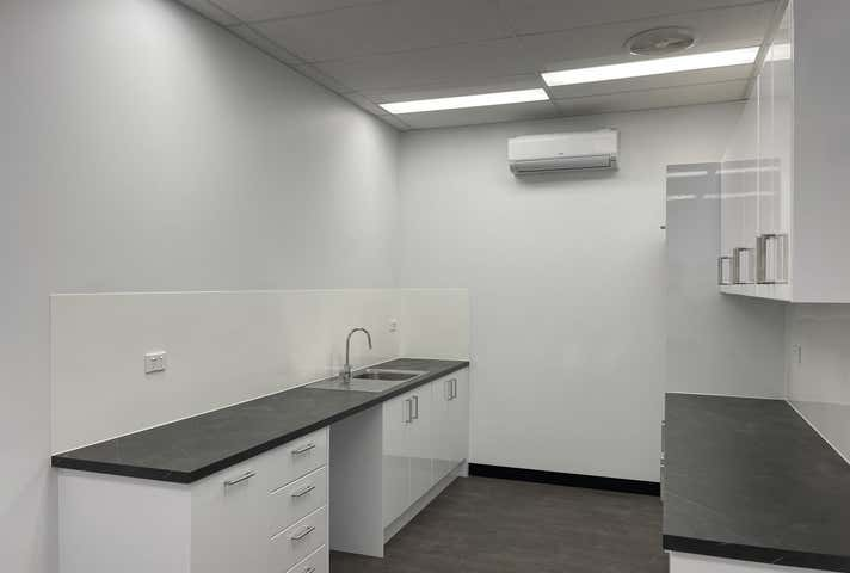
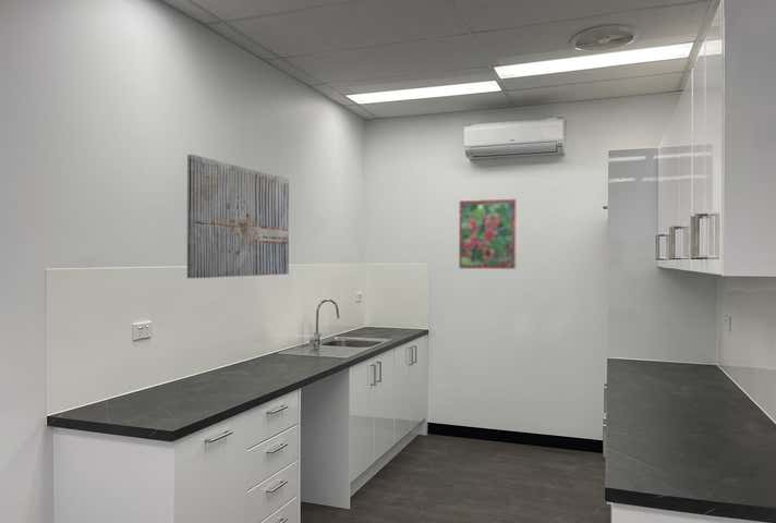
+ wall art [186,154,290,279]
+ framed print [458,197,518,270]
